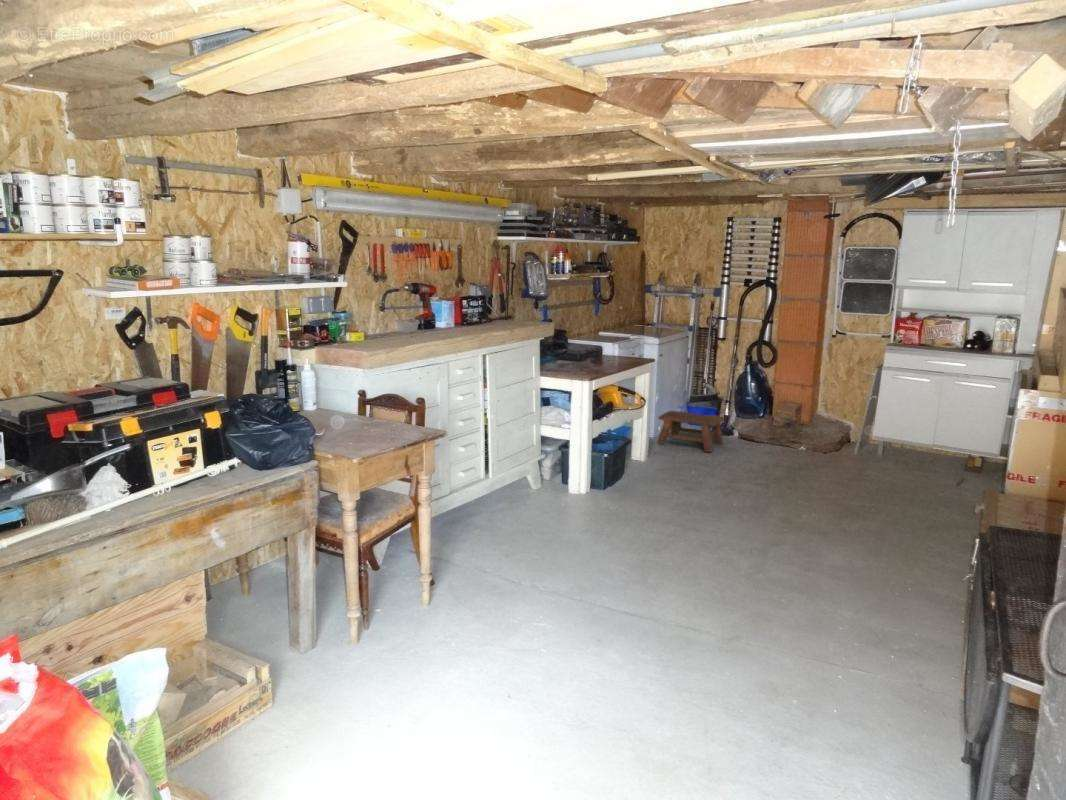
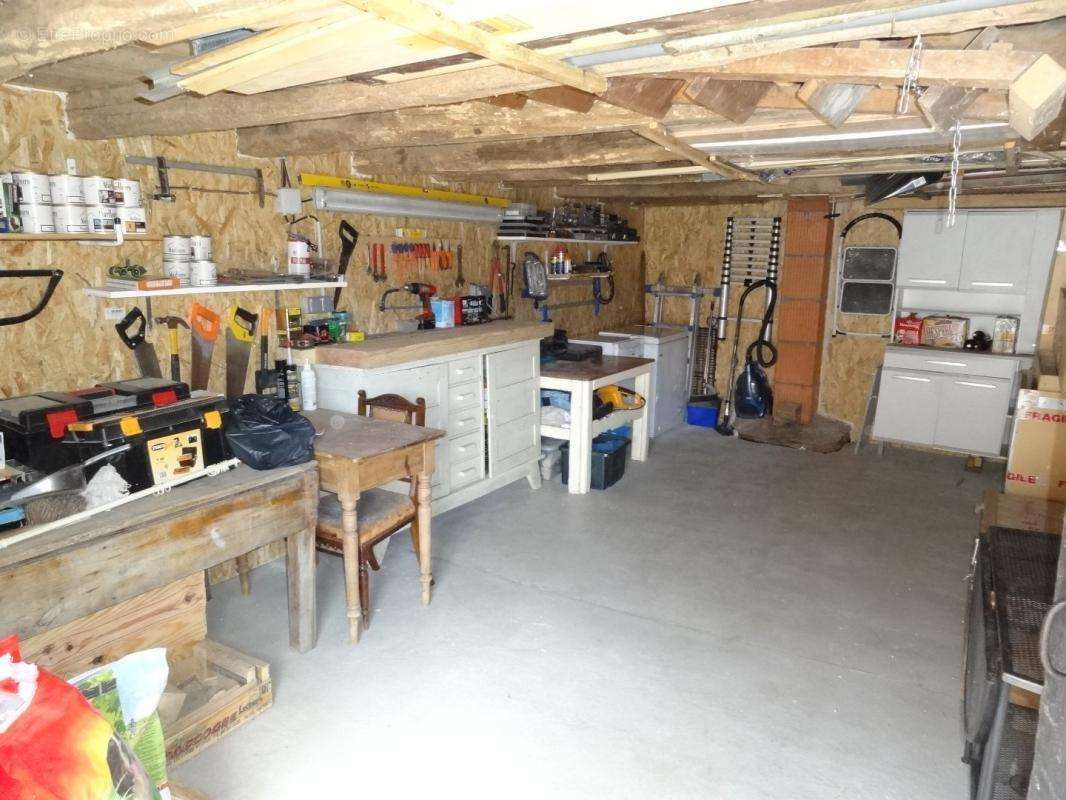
- stool [656,410,726,453]
